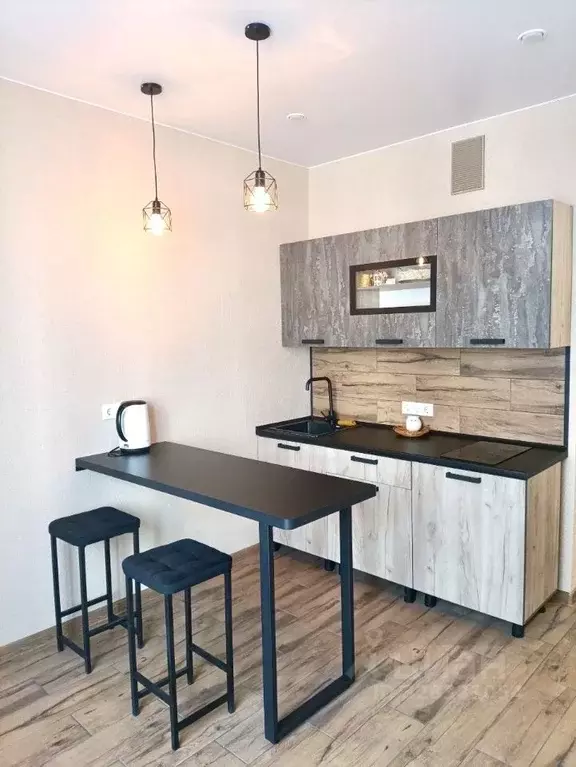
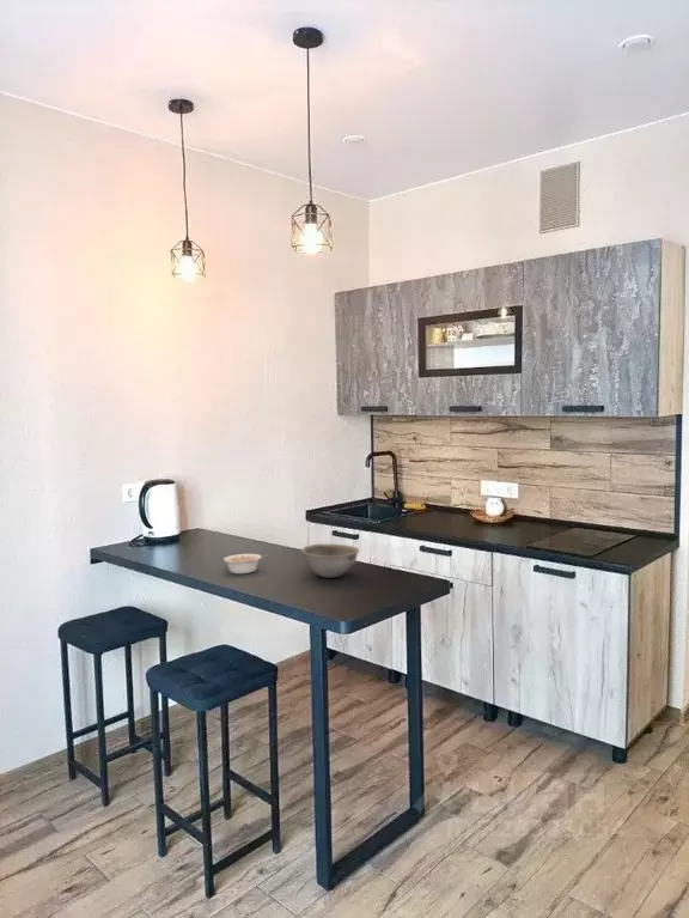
+ legume [222,553,267,574]
+ bowl [300,542,360,579]
